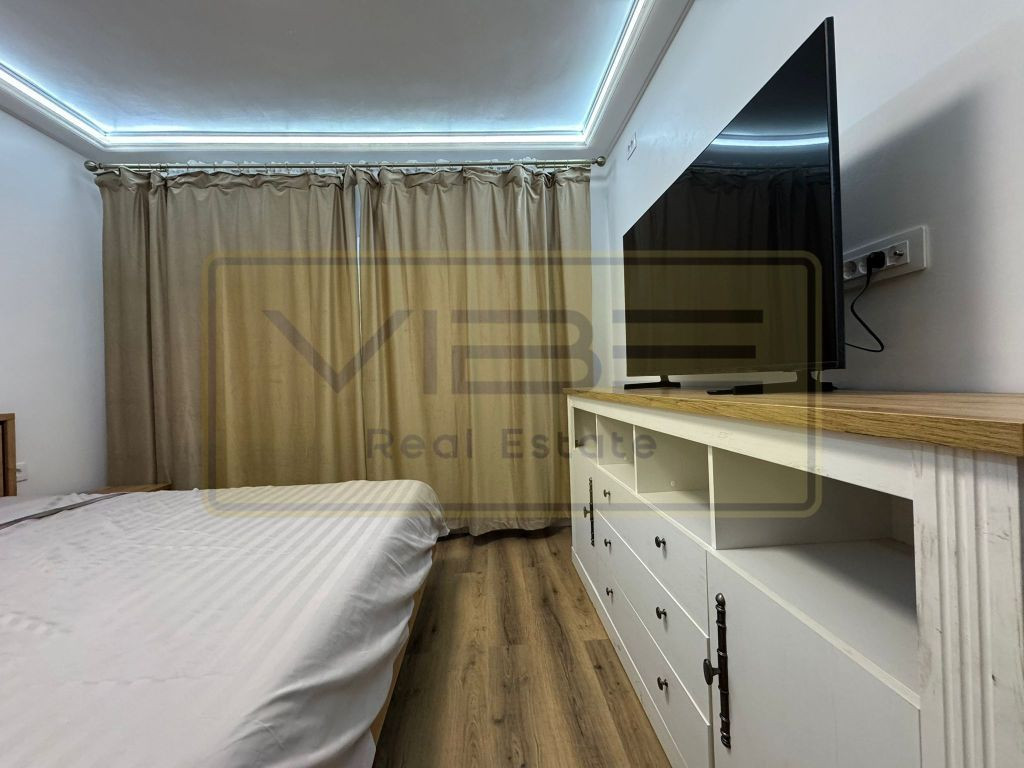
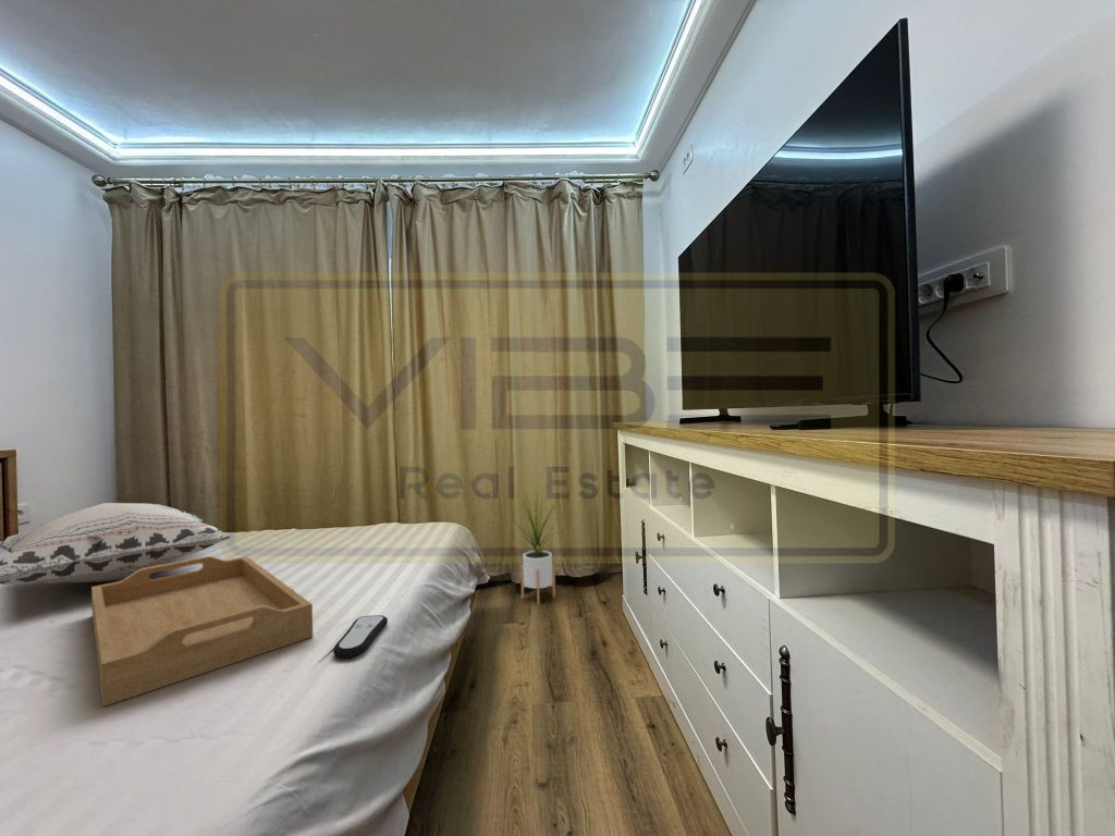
+ decorative pillow [0,502,232,586]
+ serving tray [90,555,314,708]
+ house plant [506,481,569,605]
+ remote control [332,614,389,659]
